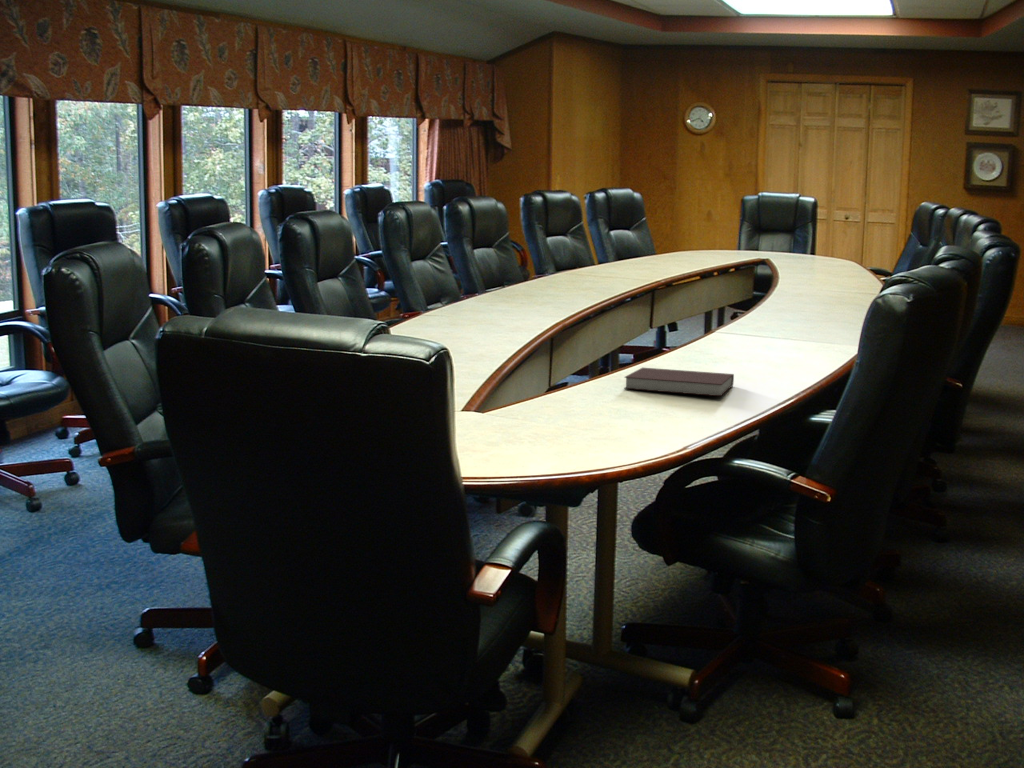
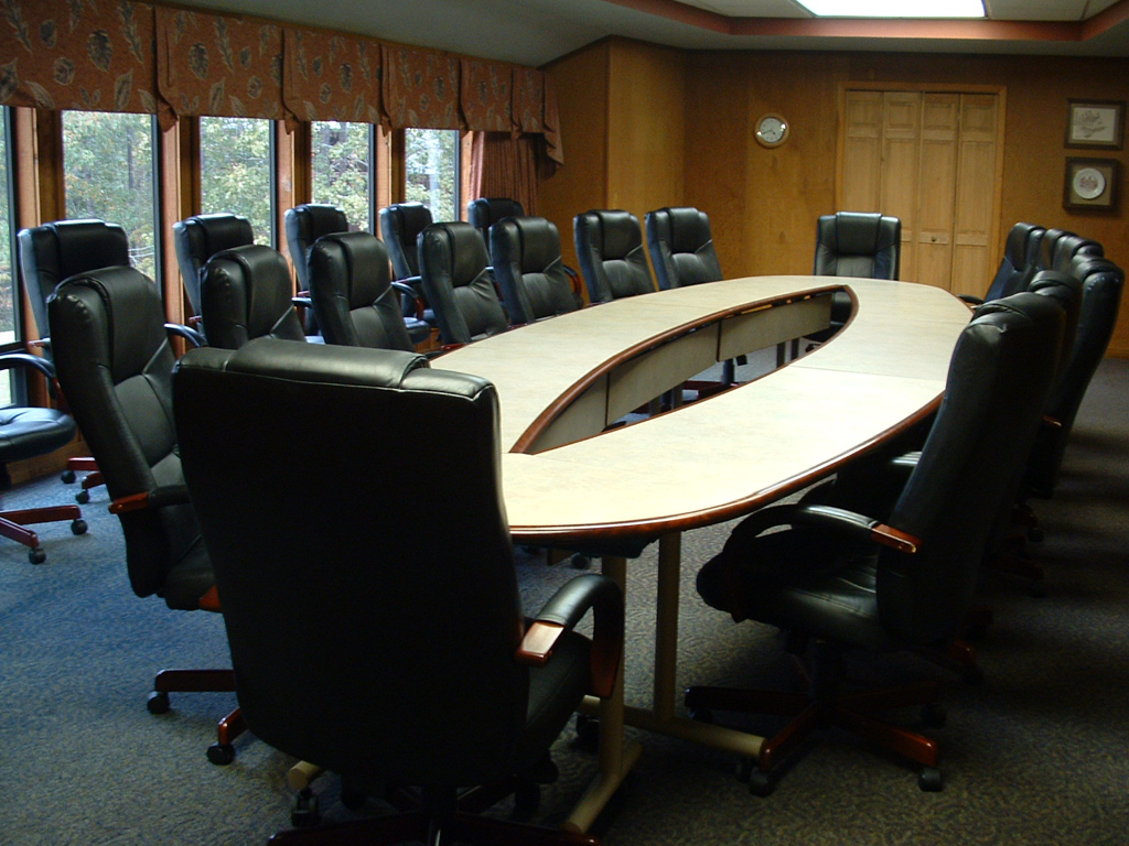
- notebook [623,367,735,397]
